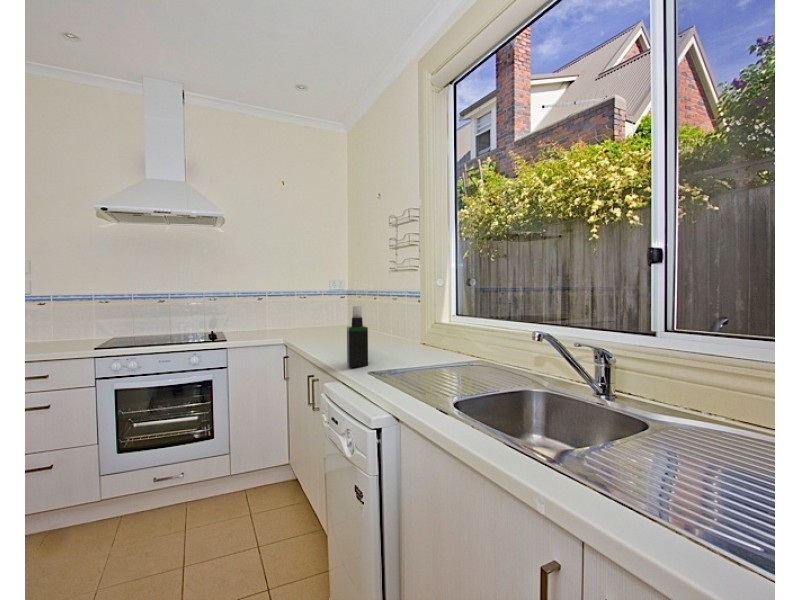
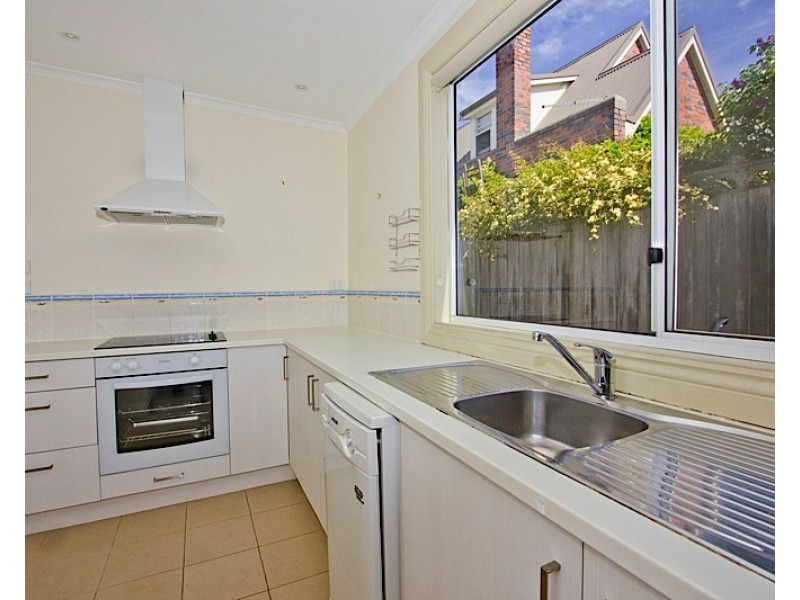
- spray bottle [346,305,369,368]
